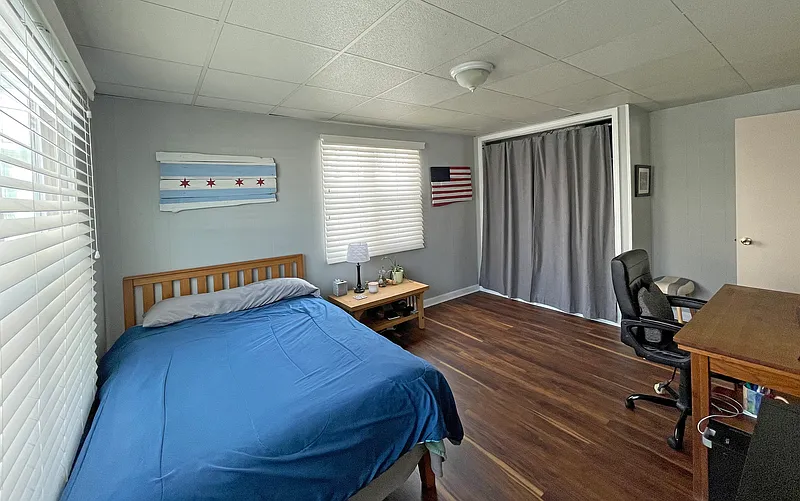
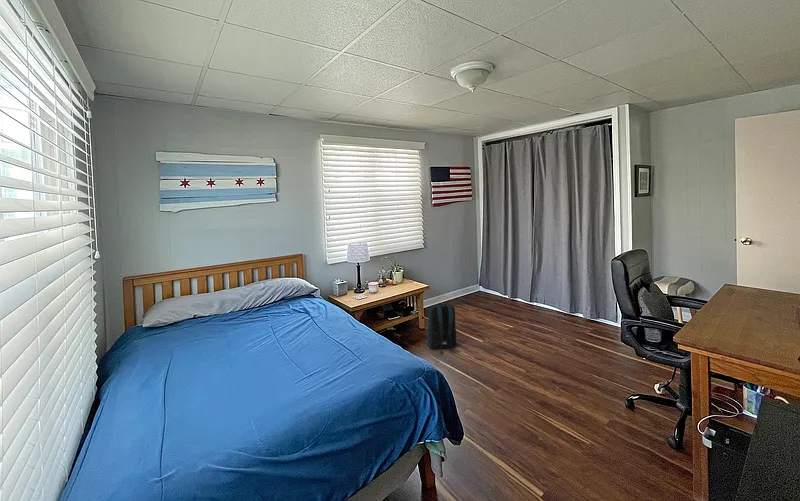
+ backpack [426,303,458,355]
